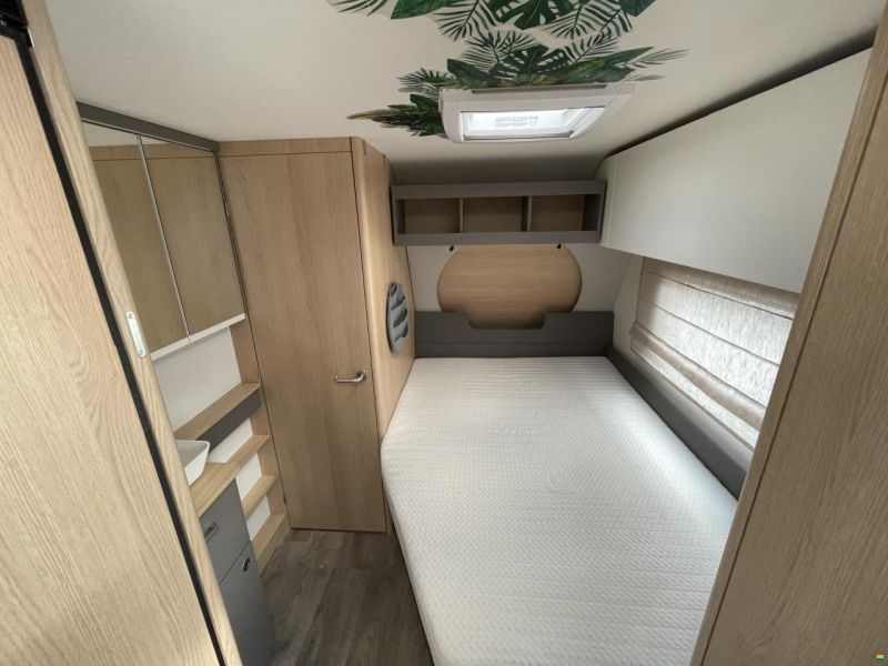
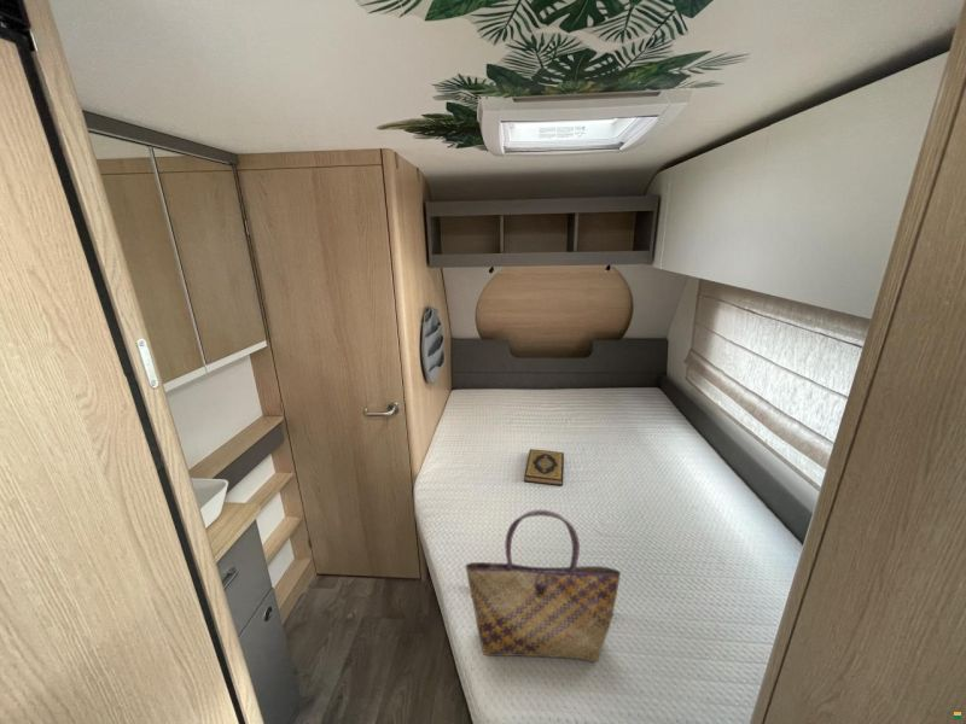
+ hardback book [523,448,565,486]
+ tote bag [464,508,622,664]
